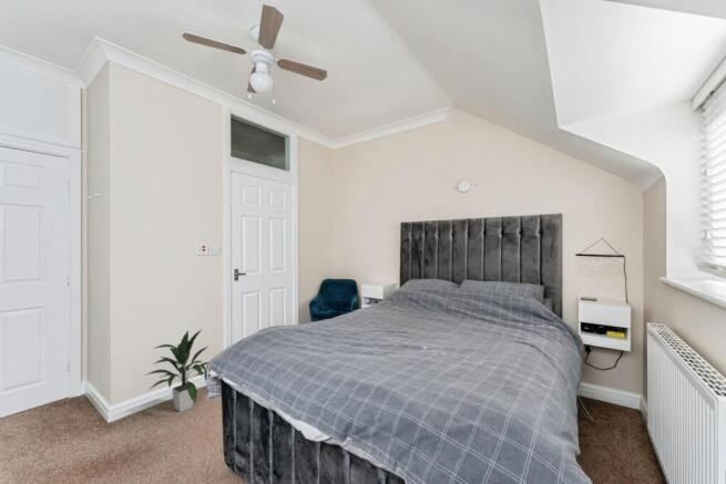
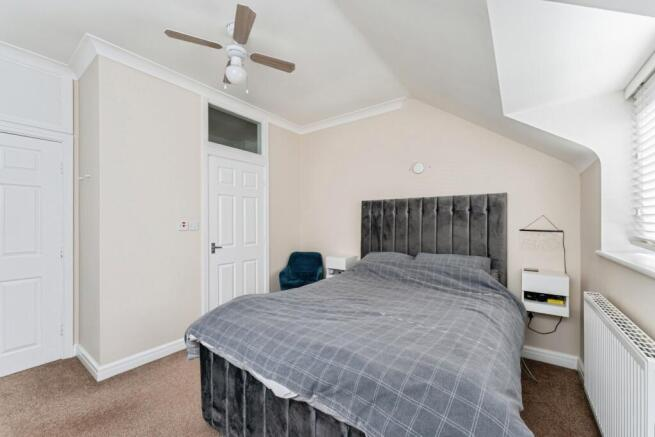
- indoor plant [144,327,209,413]
